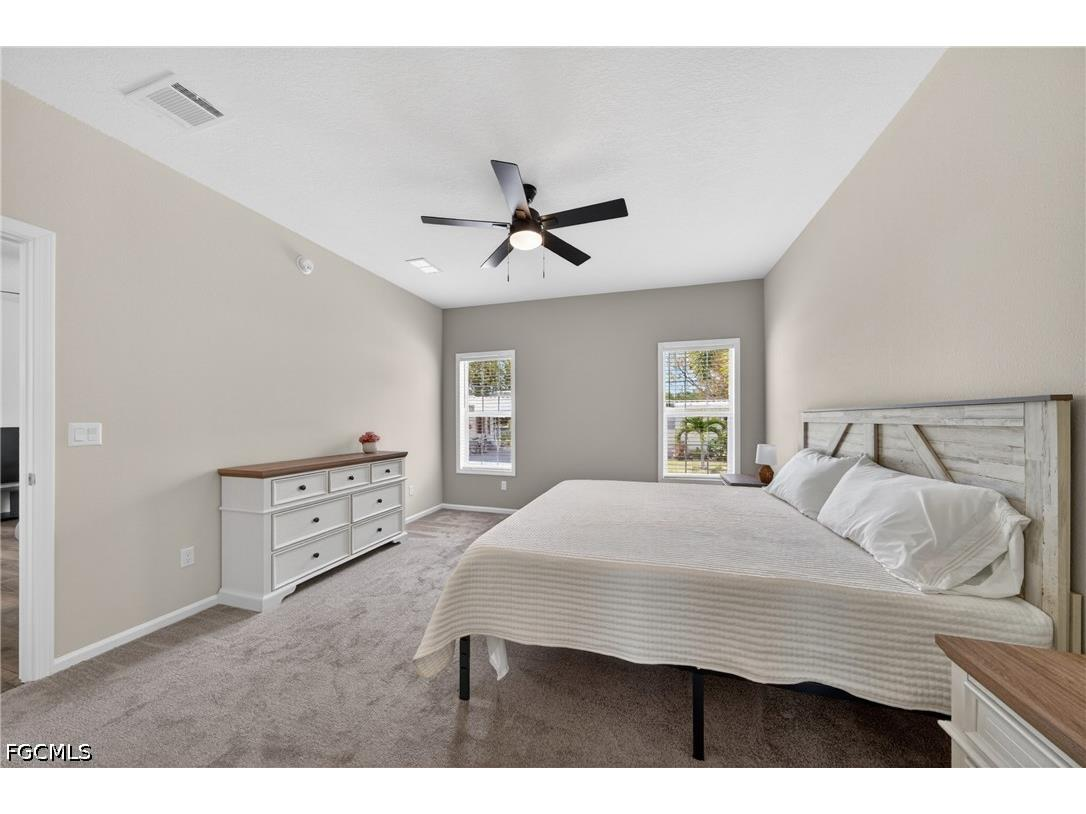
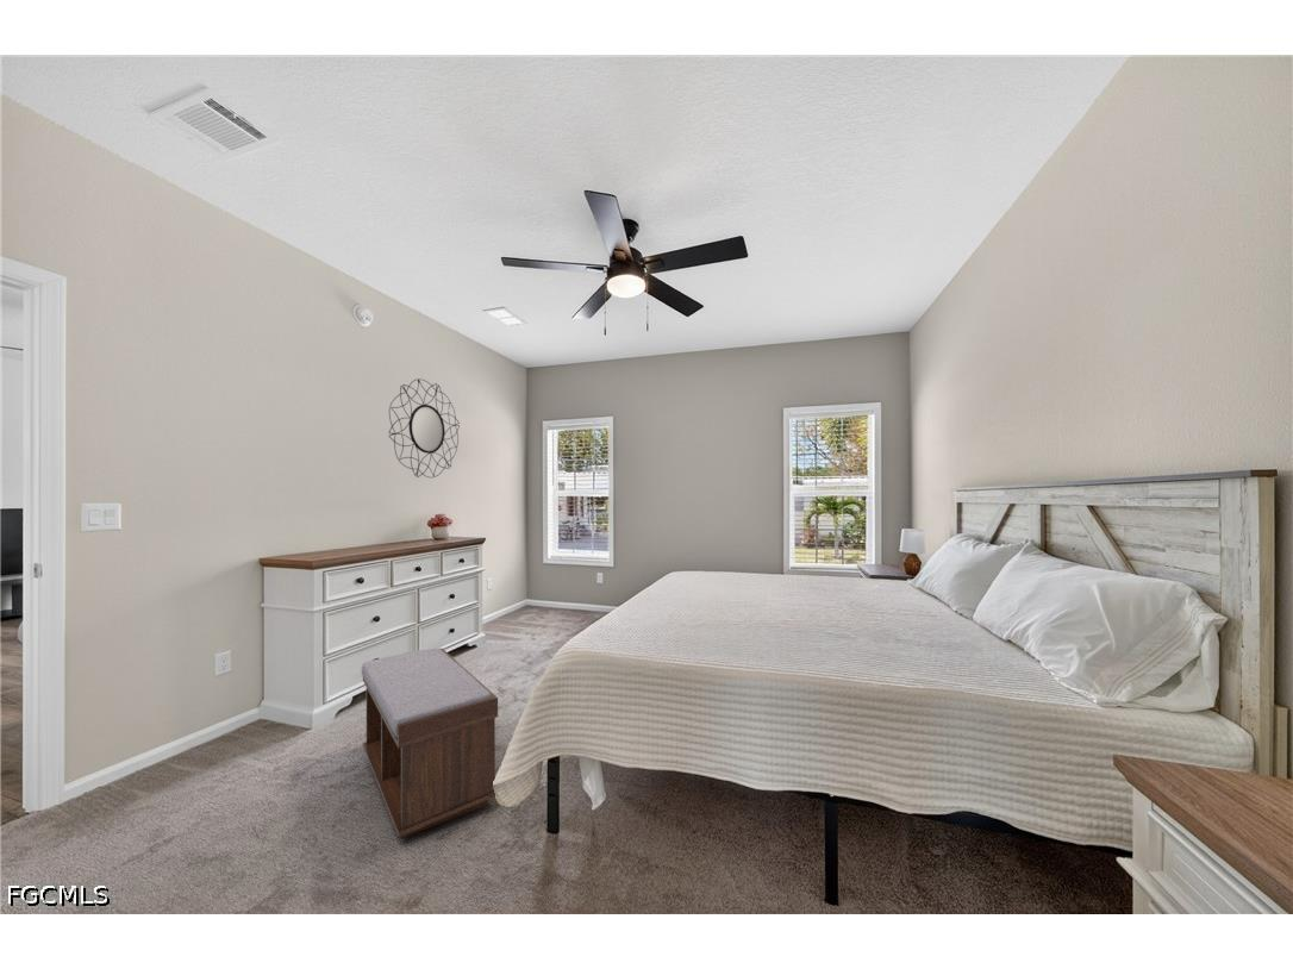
+ home mirror [387,377,461,479]
+ bench [361,648,499,838]
